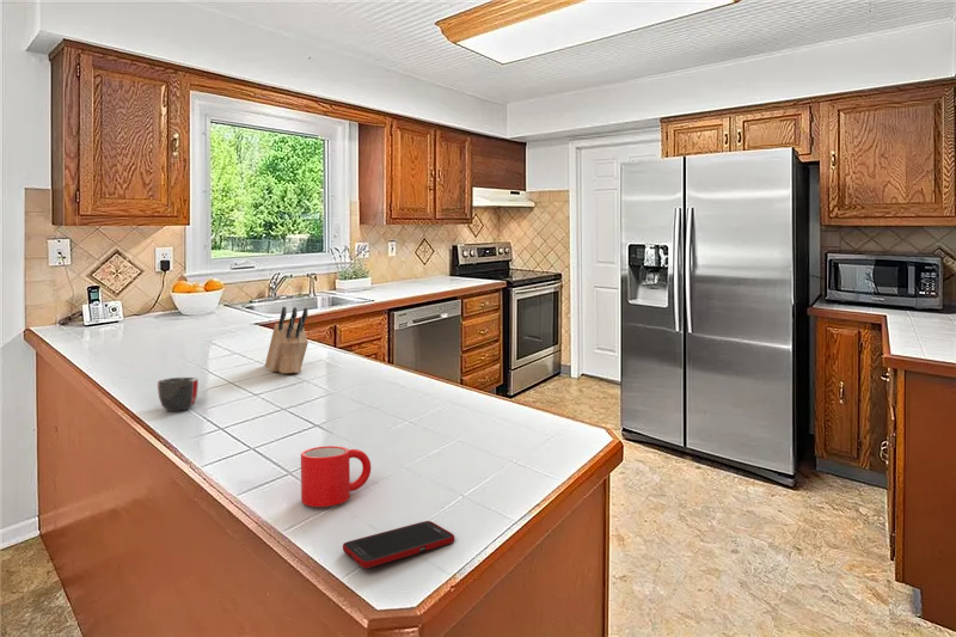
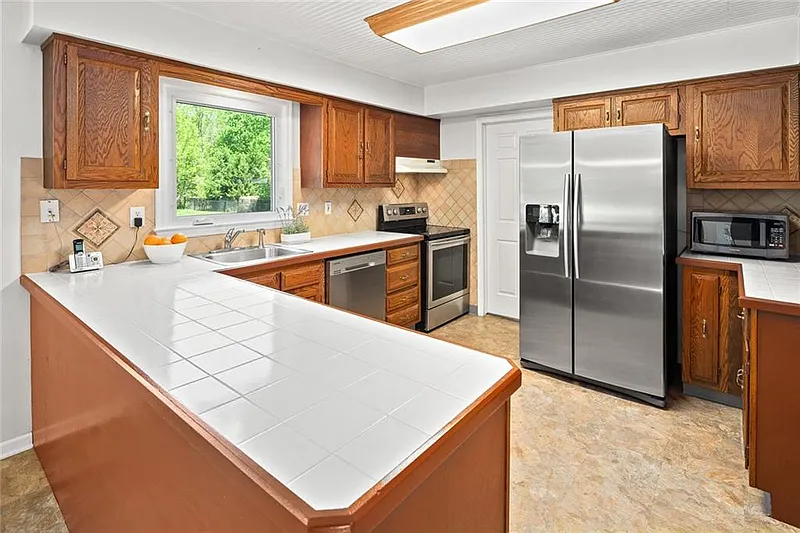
- cell phone [342,520,455,569]
- knife block [264,306,310,374]
- mug [300,445,372,508]
- mug [157,376,200,411]
